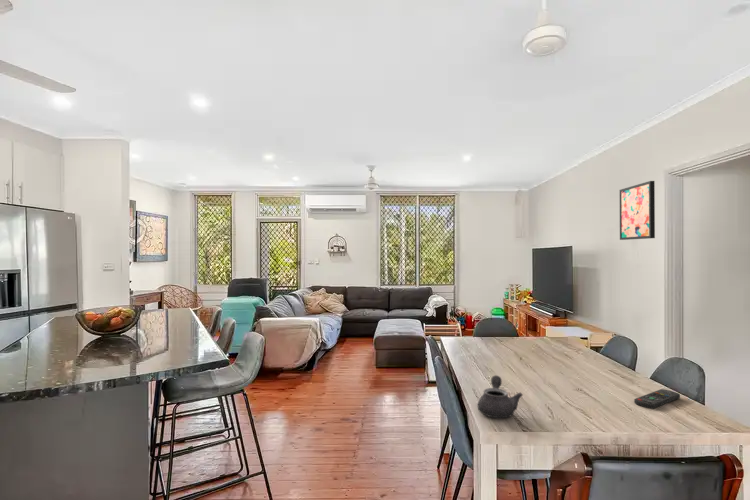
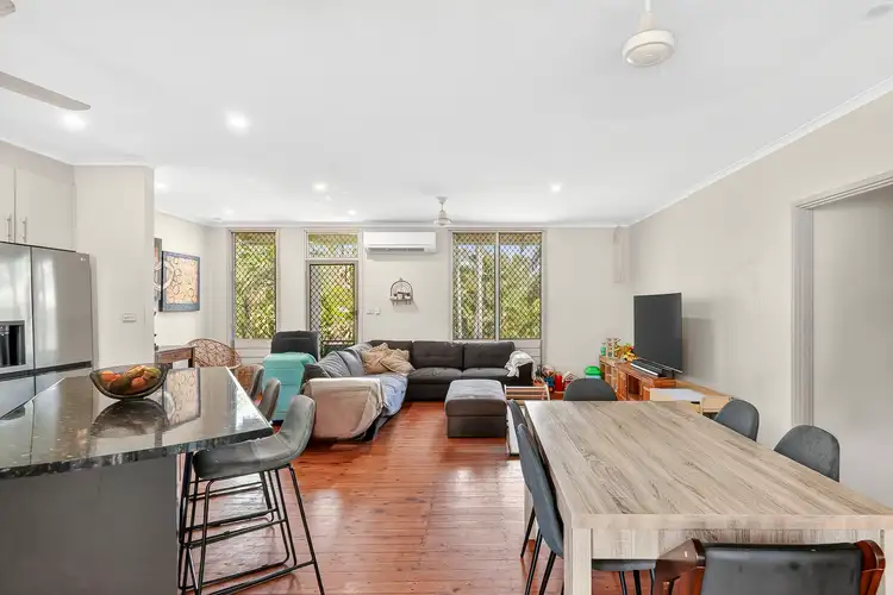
- wall art [619,180,656,241]
- remote control [633,388,681,410]
- teapot [477,374,524,419]
